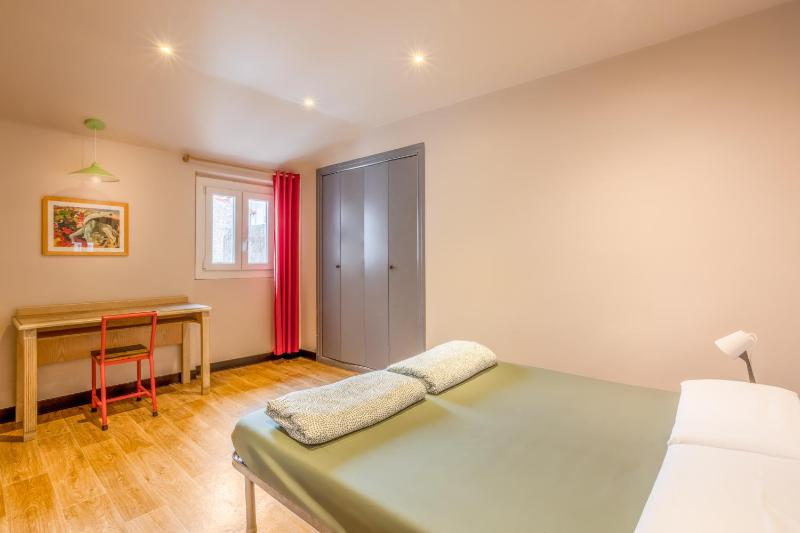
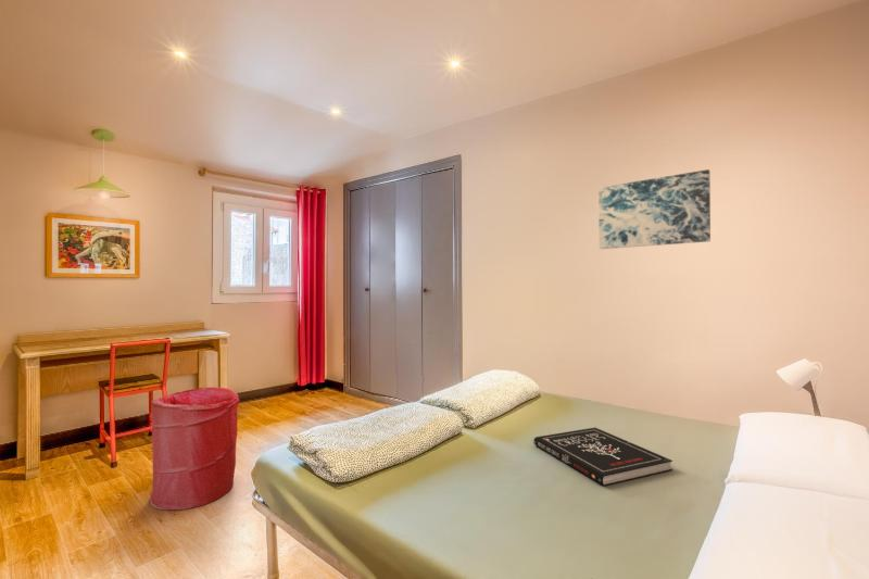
+ wall art [597,168,711,250]
+ laundry hamper [149,387,241,512]
+ book [532,427,673,487]
